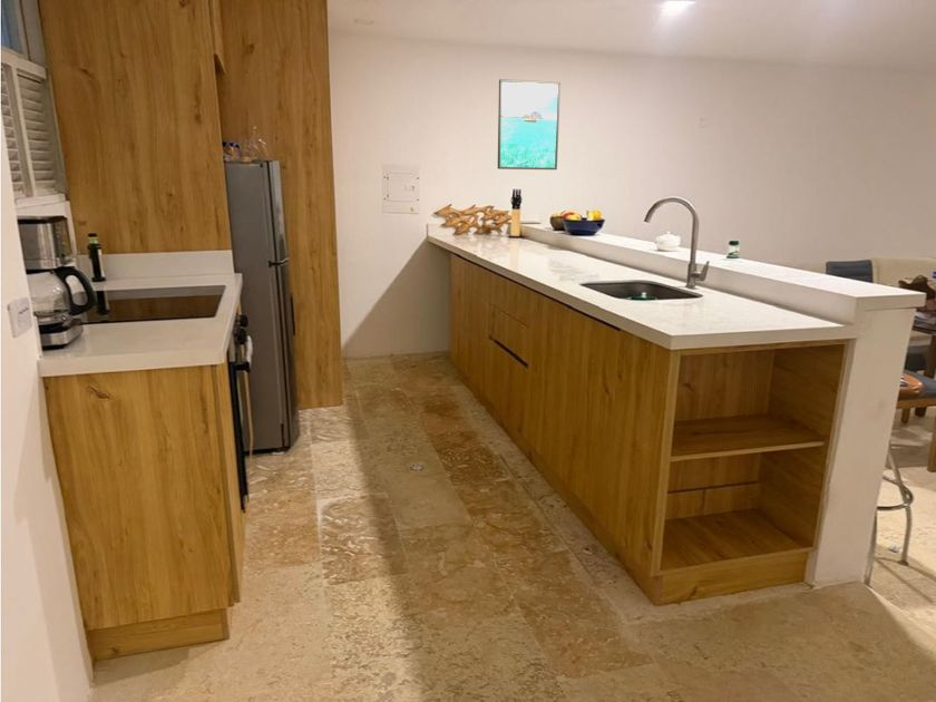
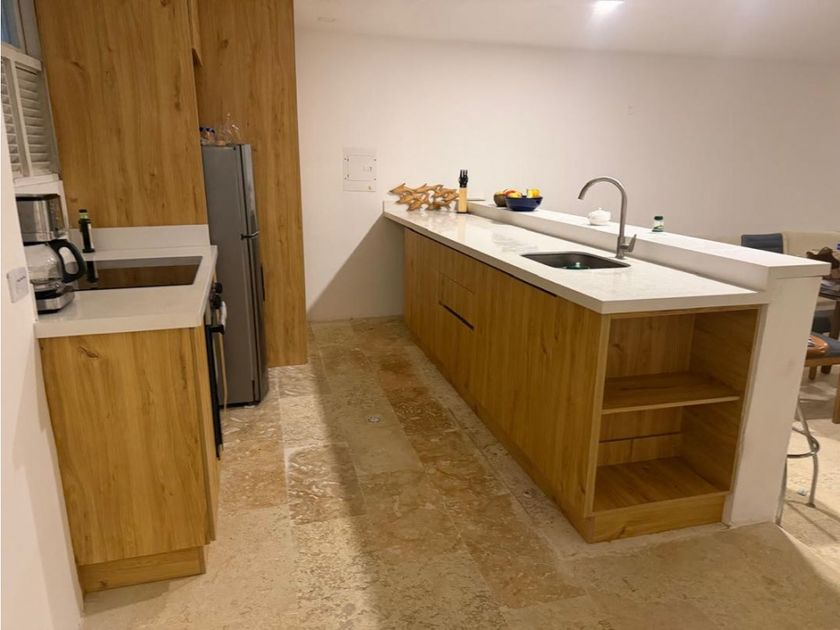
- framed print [497,78,562,170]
